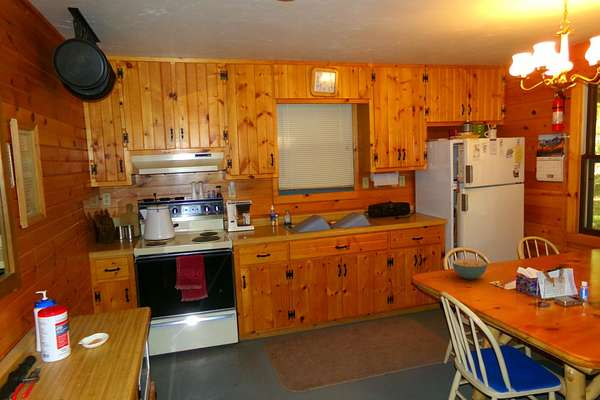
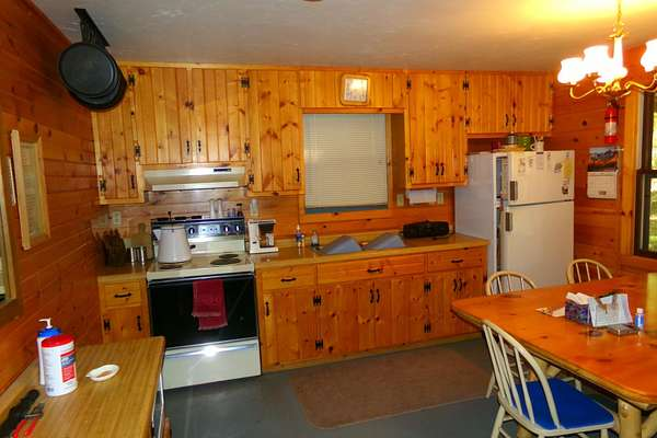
- cereal bowl [451,258,488,280]
